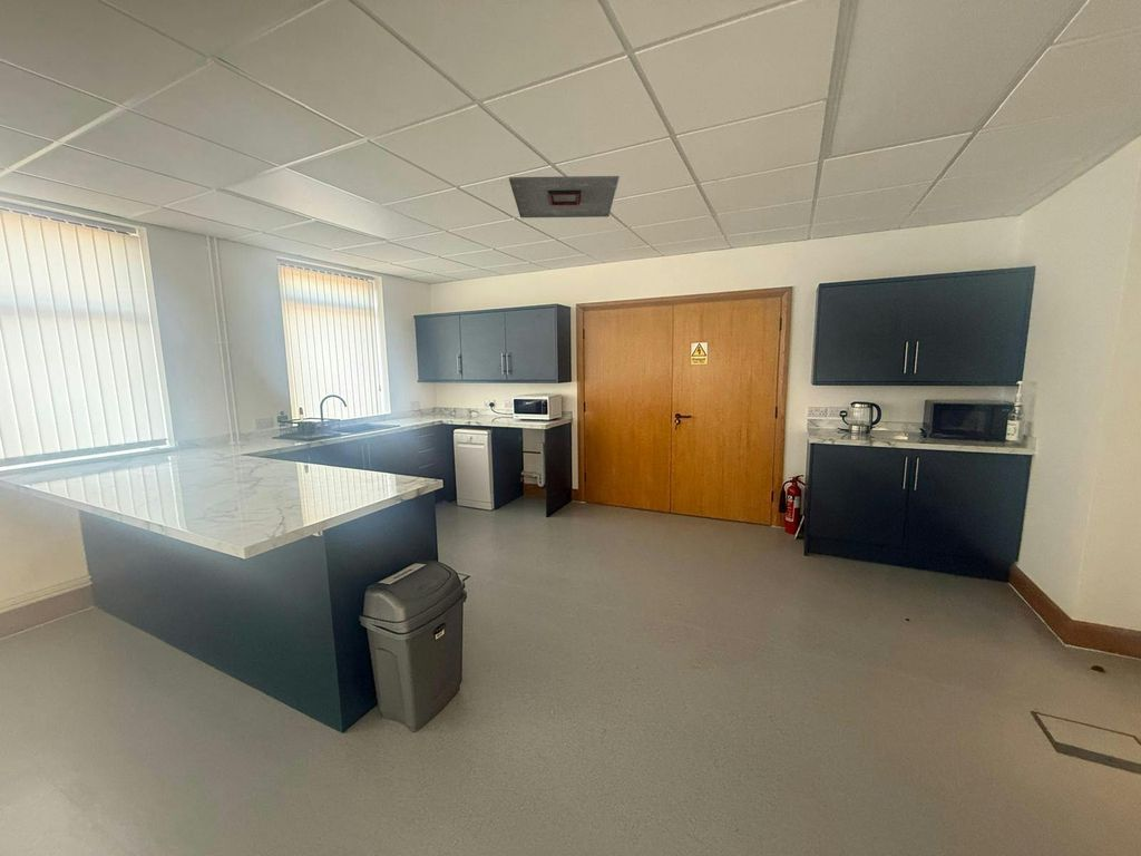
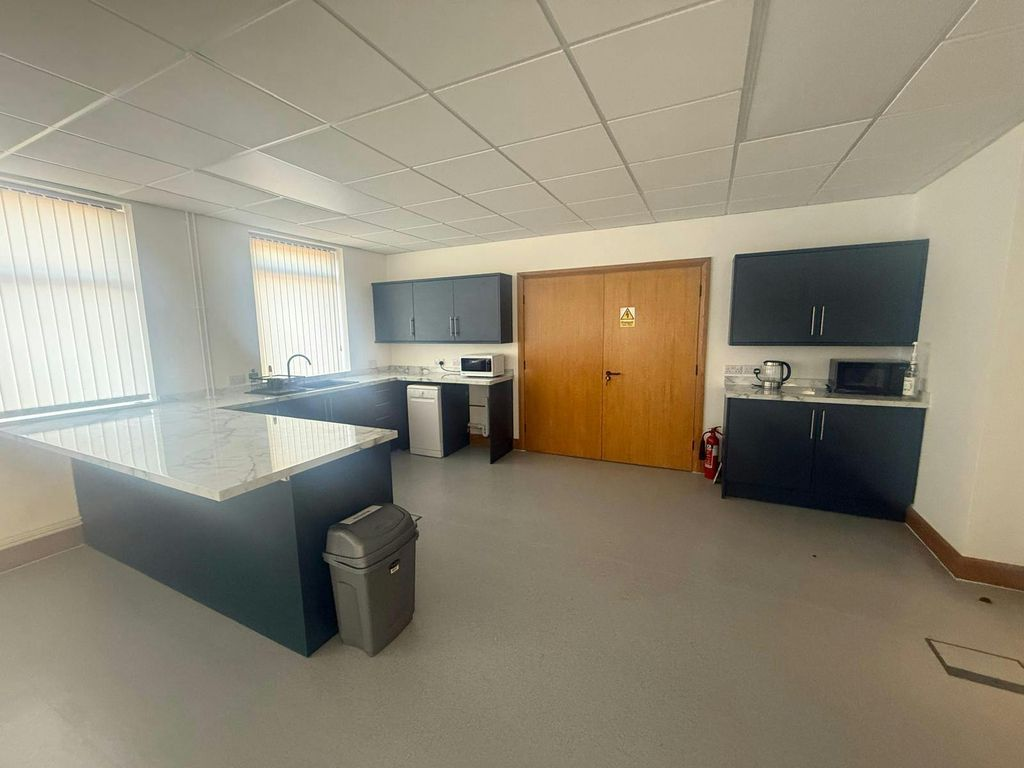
- ceiling vent [508,175,621,218]
